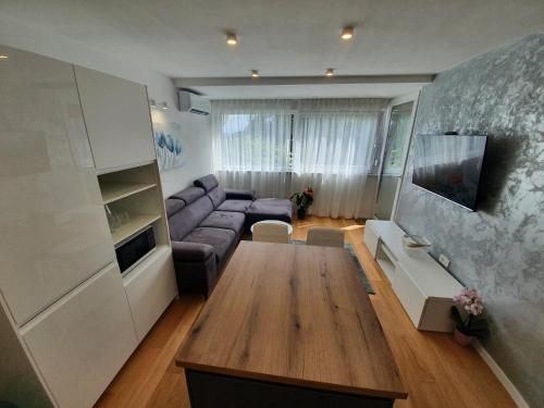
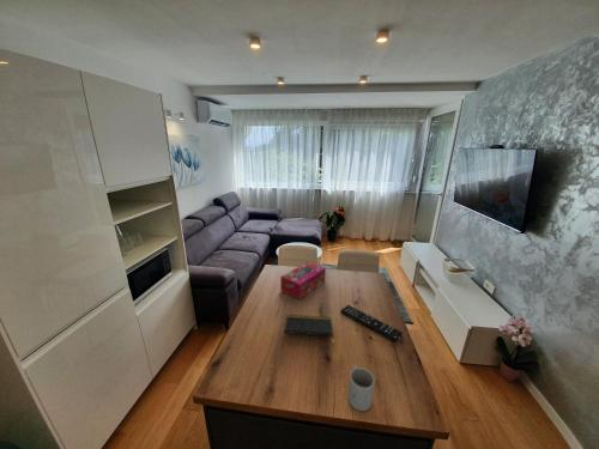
+ notepad [283,314,334,338]
+ tissue box [279,261,327,301]
+ remote control [339,304,404,344]
+ mug [346,365,376,412]
